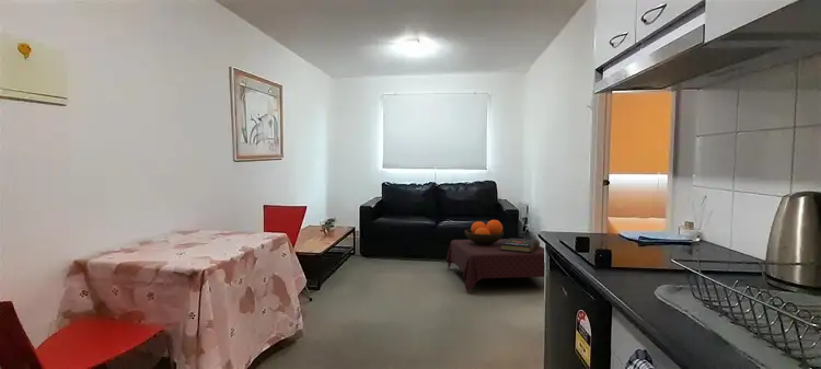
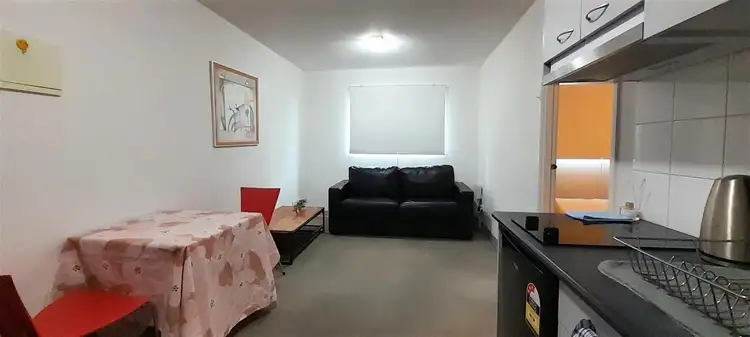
- side table [444,219,545,292]
